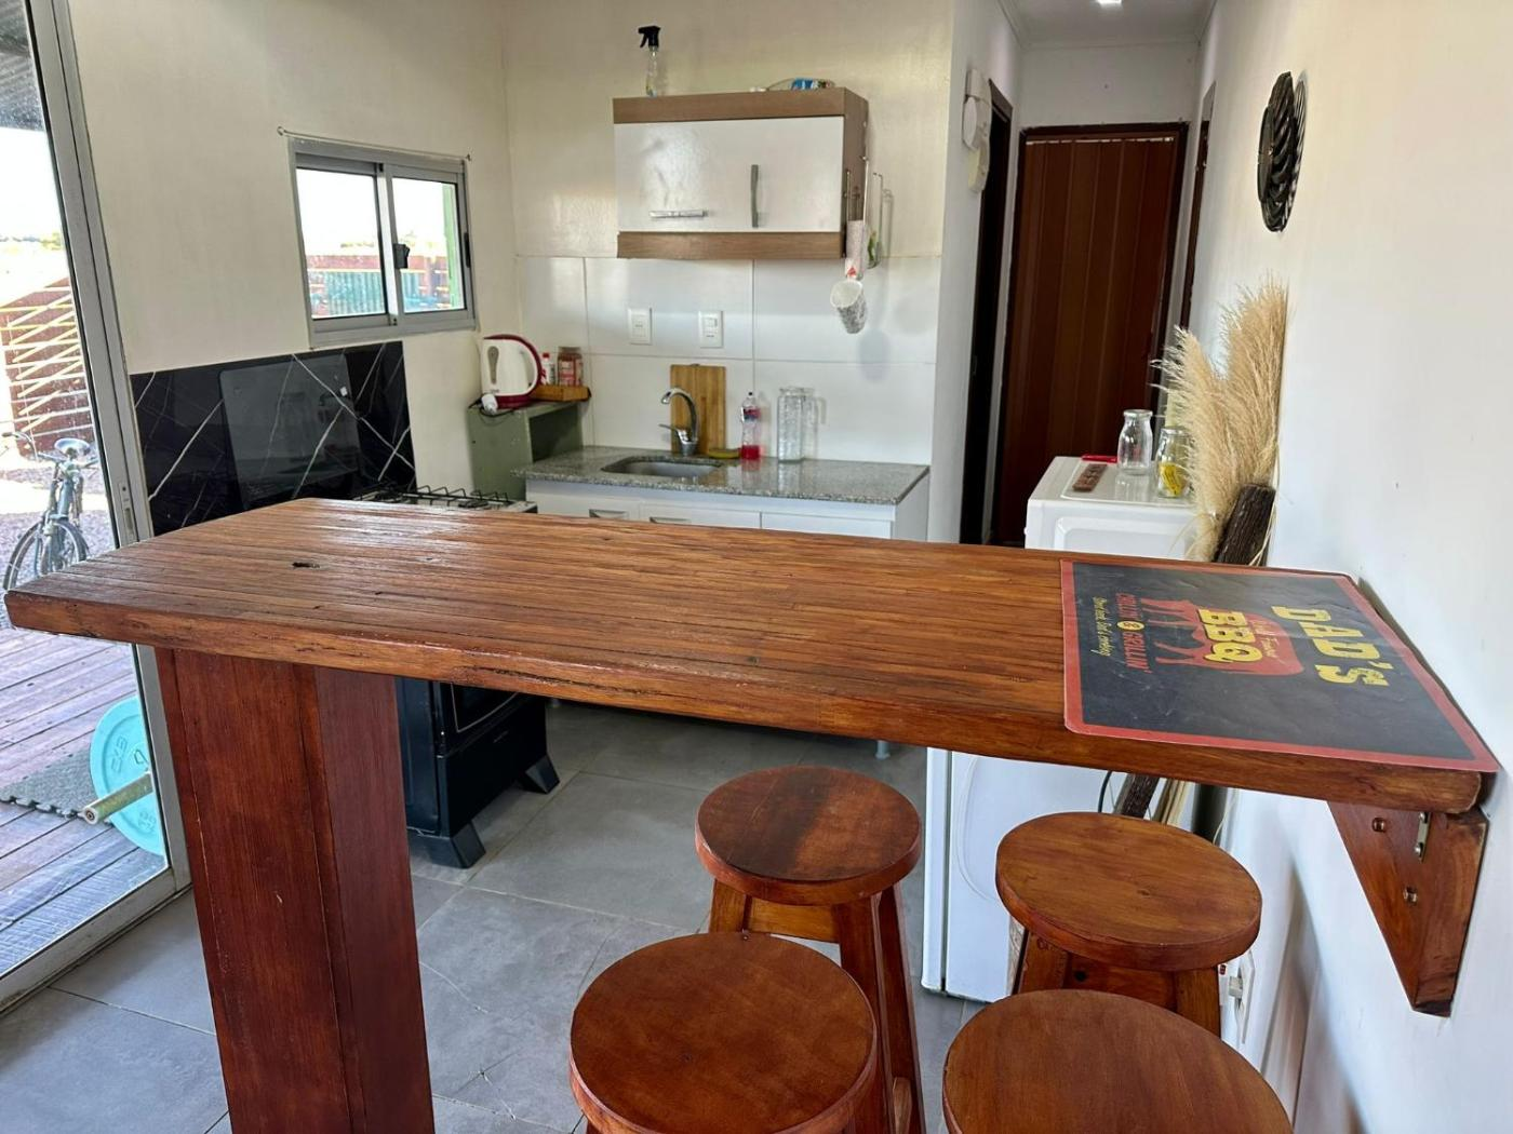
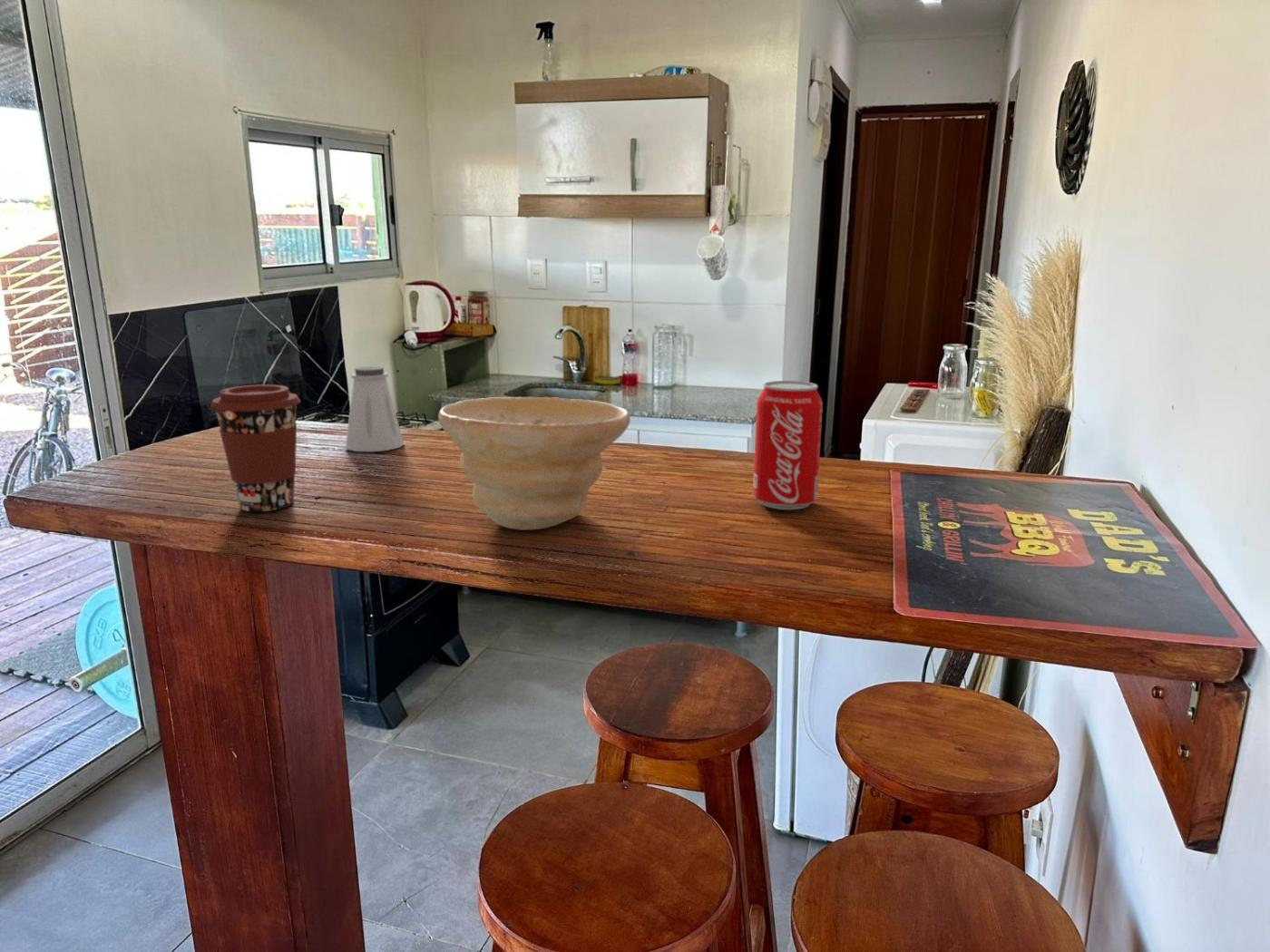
+ bowl [437,396,631,530]
+ coffee cup [210,384,301,512]
+ beverage can [752,380,824,510]
+ saltshaker [345,365,405,452]
